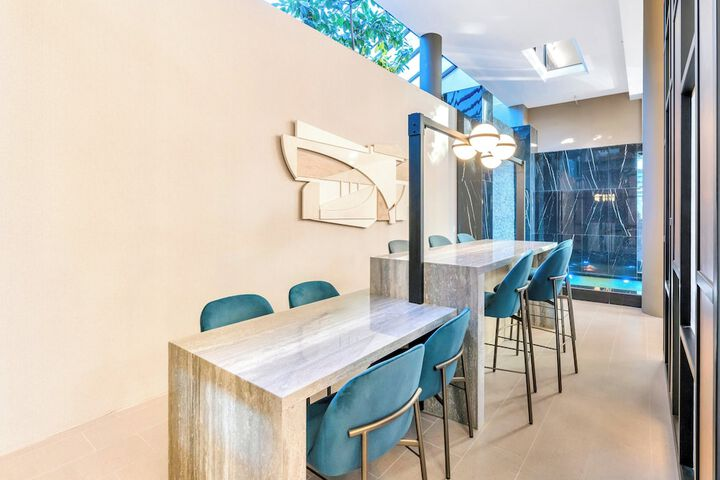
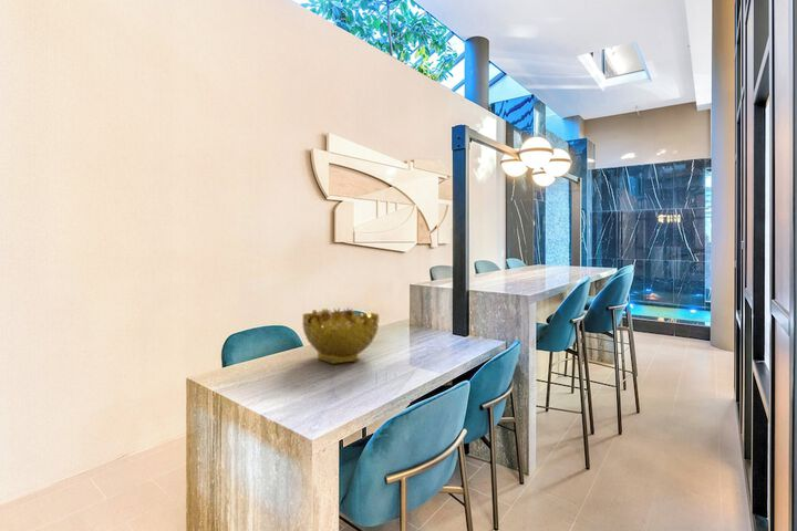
+ decorative bowl [301,306,380,365]
